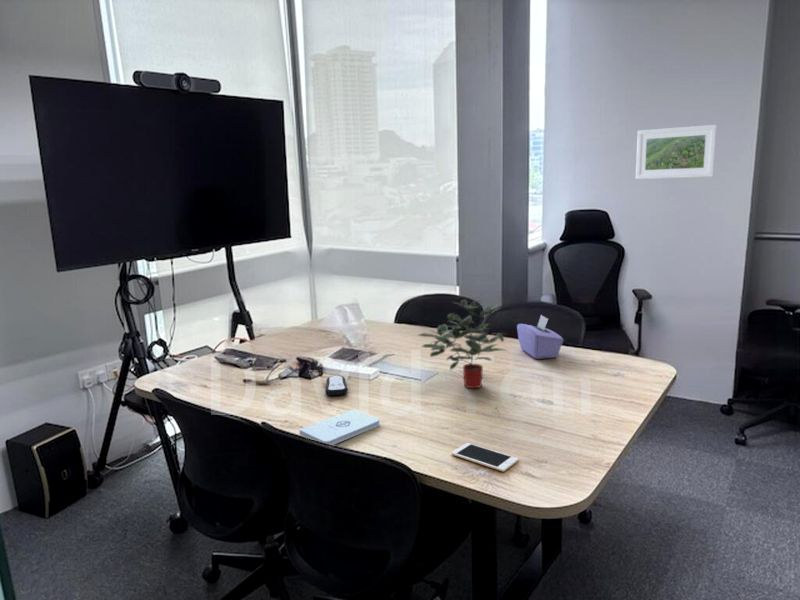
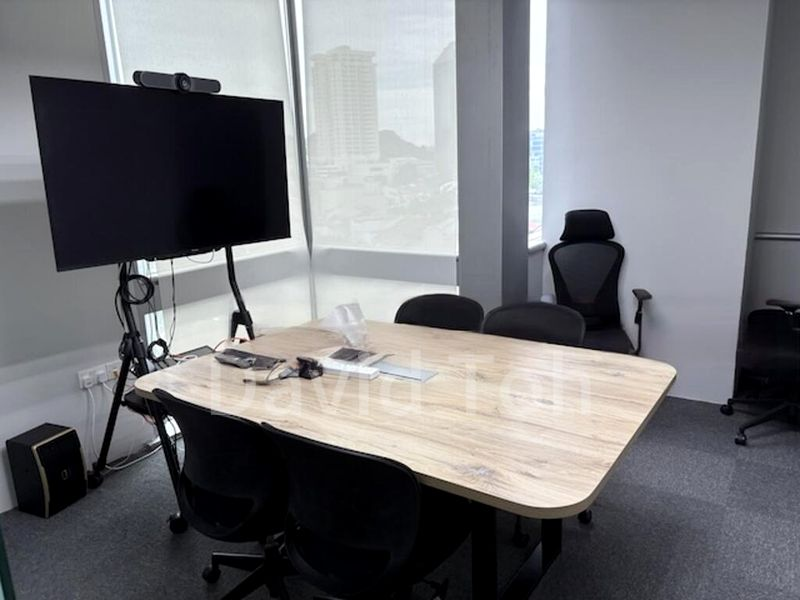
- notepad [298,408,381,446]
- potted plant [417,298,508,389]
- cell phone [451,442,520,473]
- tissue box [516,314,565,360]
- remote control [325,375,349,396]
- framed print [635,124,718,180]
